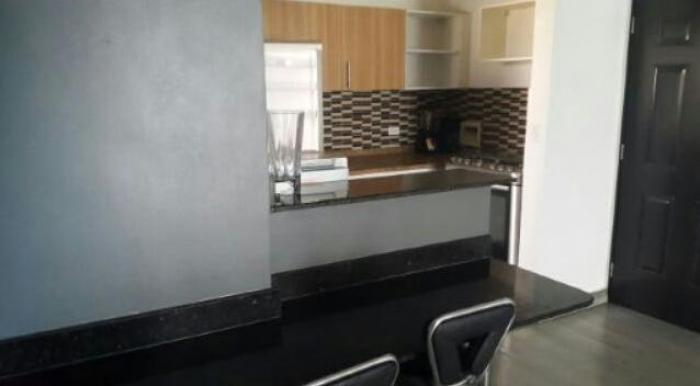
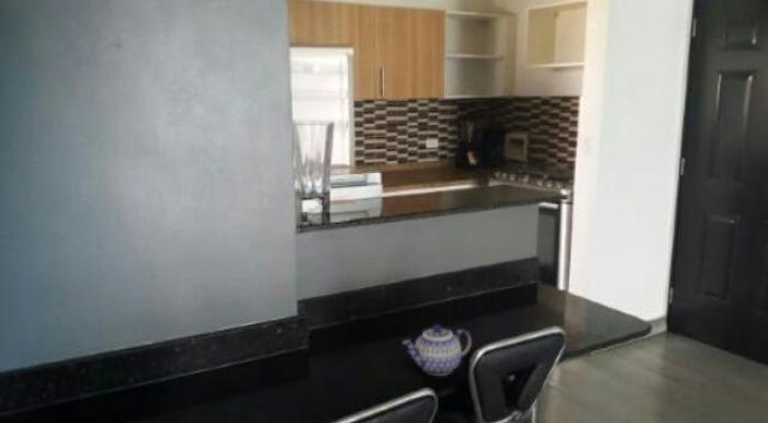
+ teapot [402,323,473,377]
